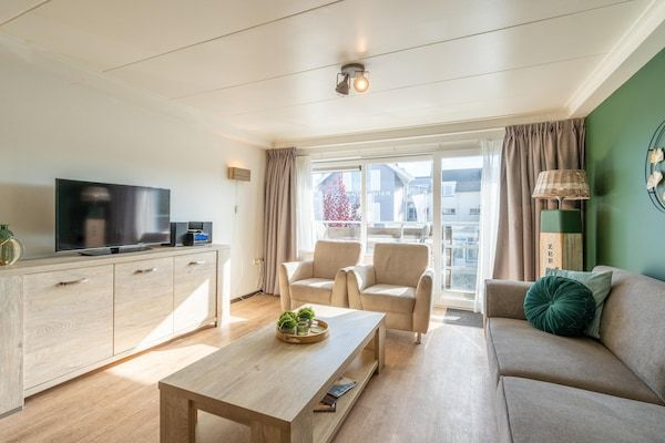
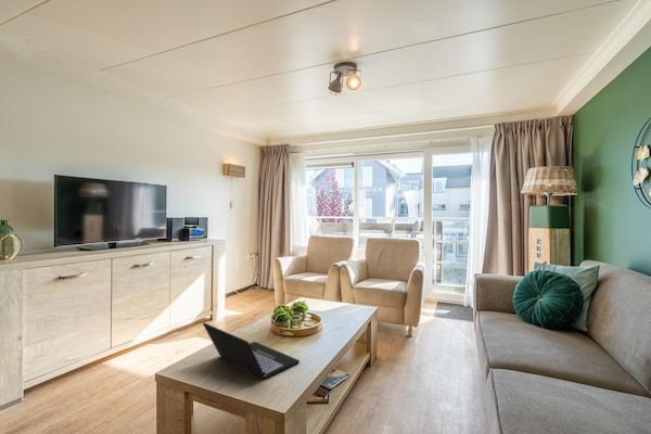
+ laptop [202,321,301,380]
